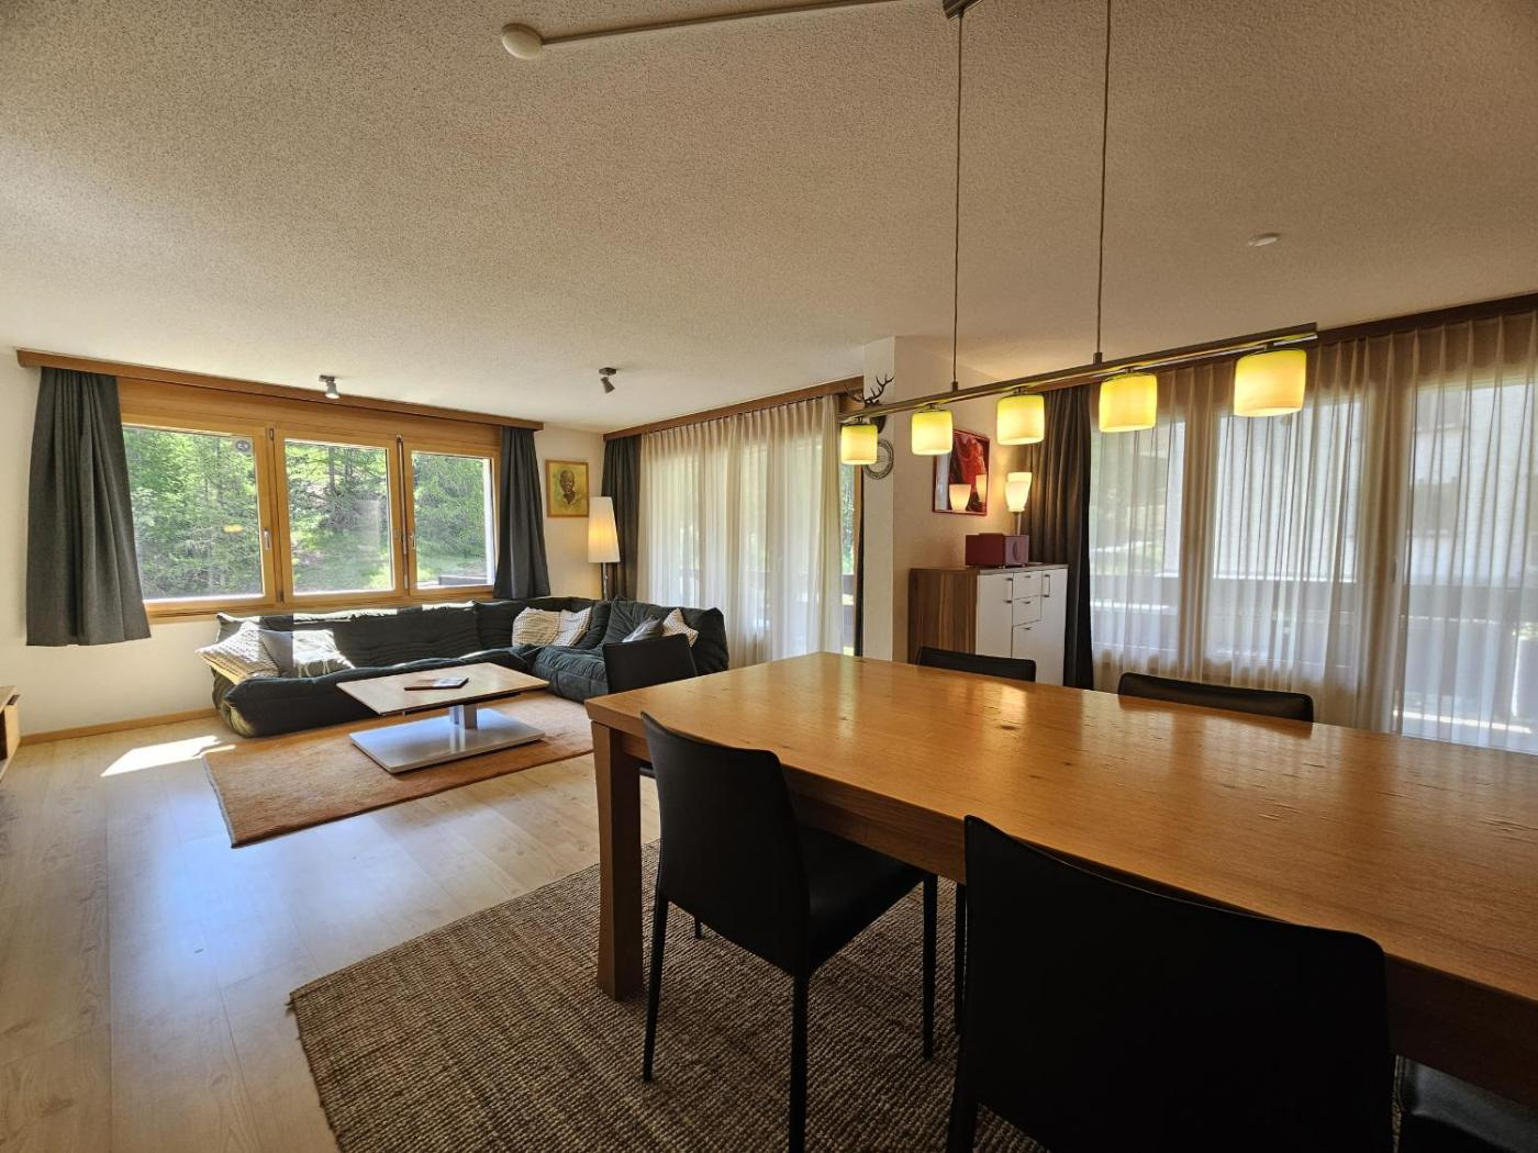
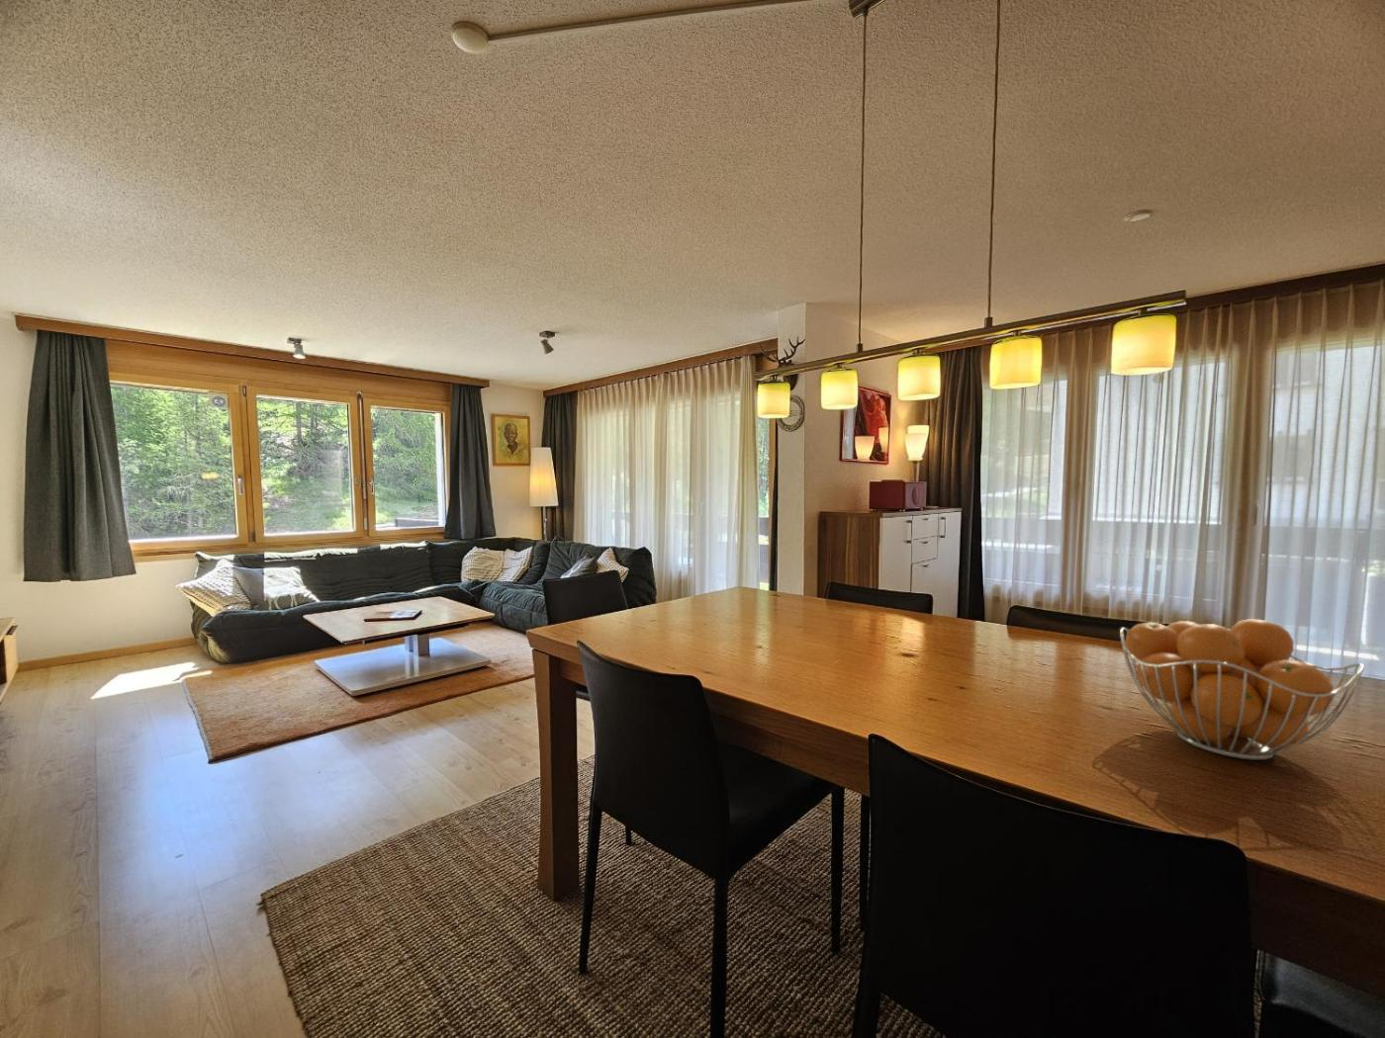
+ fruit basket [1119,618,1365,761]
